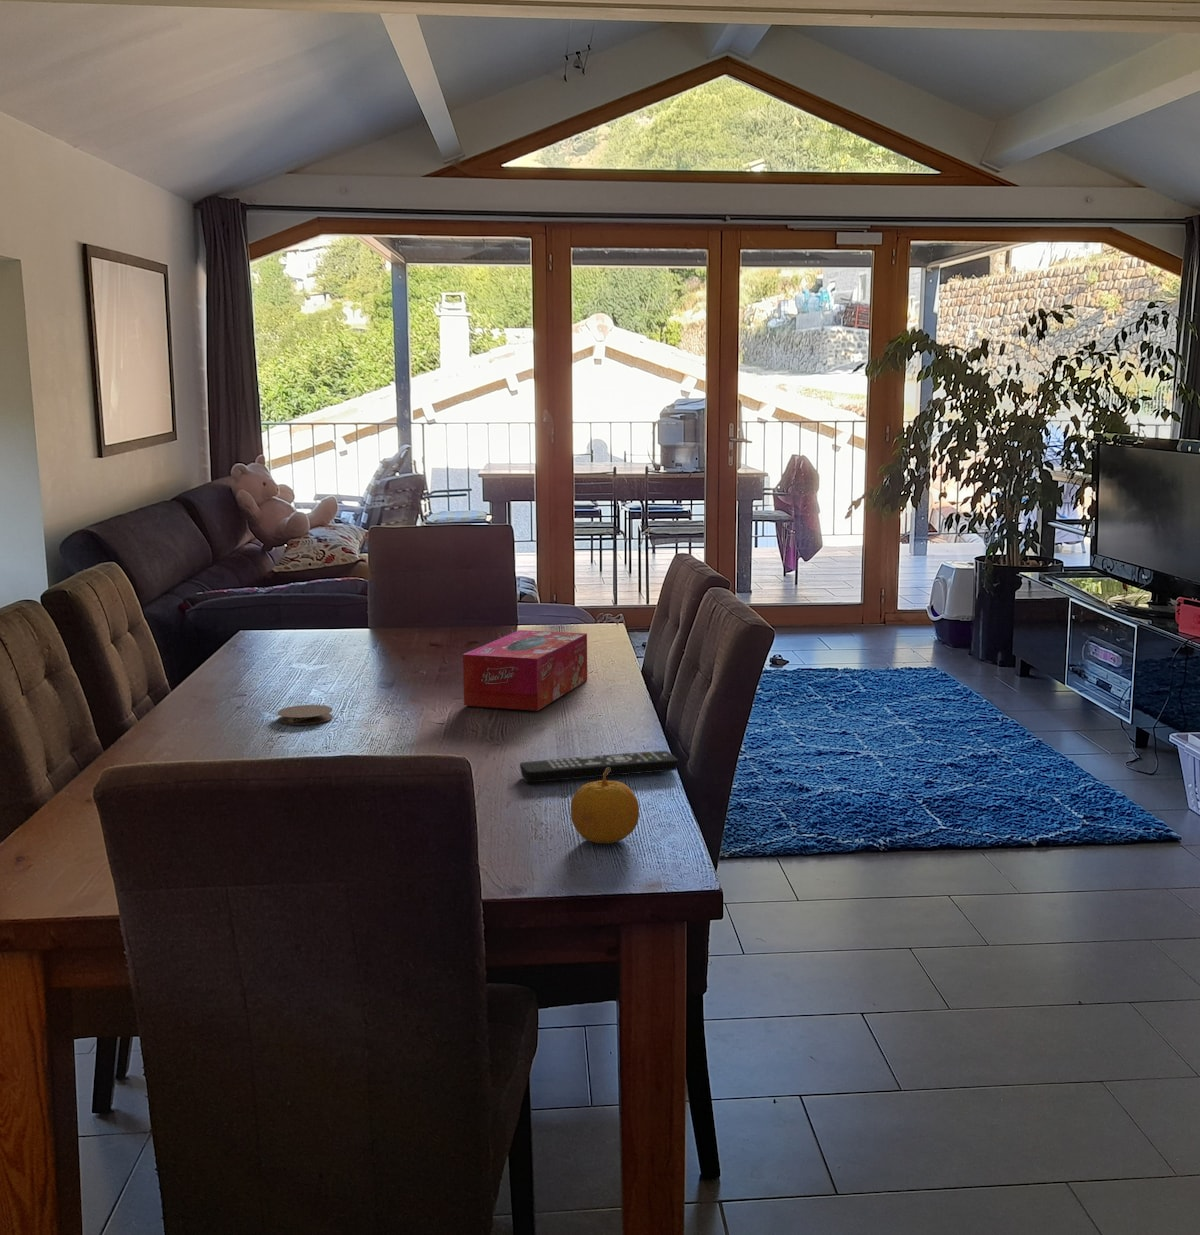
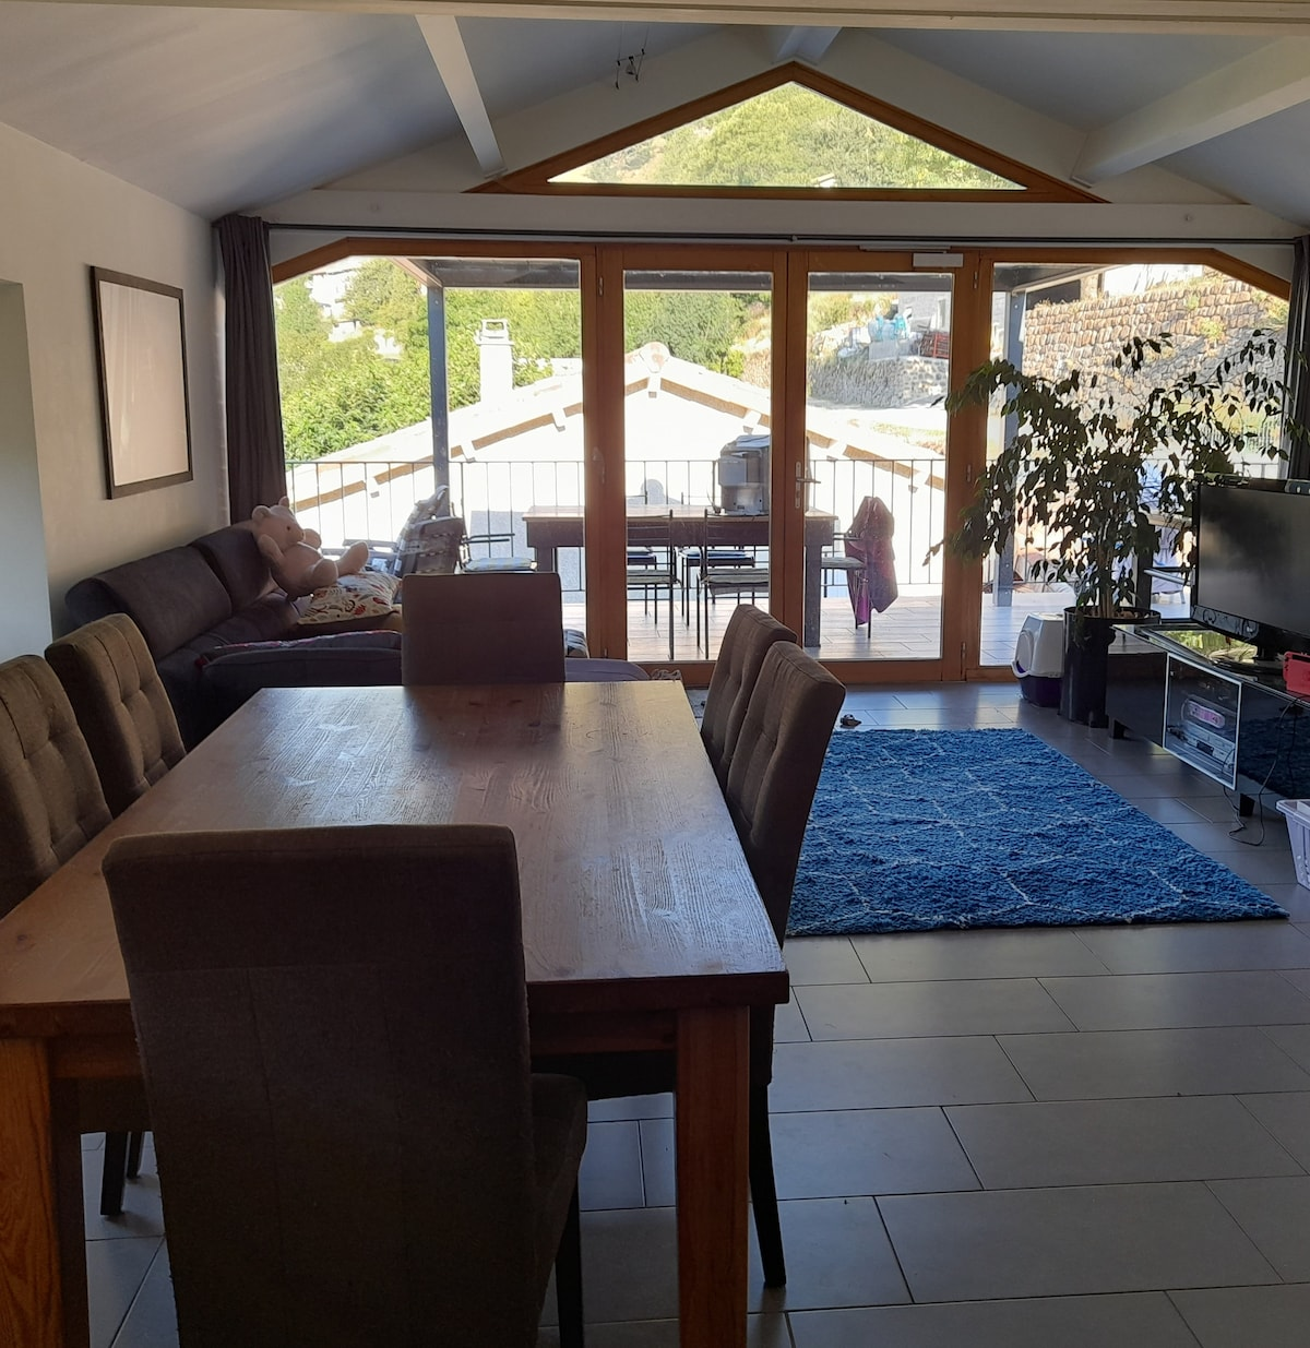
- coaster [276,704,334,726]
- tissue box [462,629,588,712]
- remote control [519,750,679,784]
- fruit [570,767,640,845]
